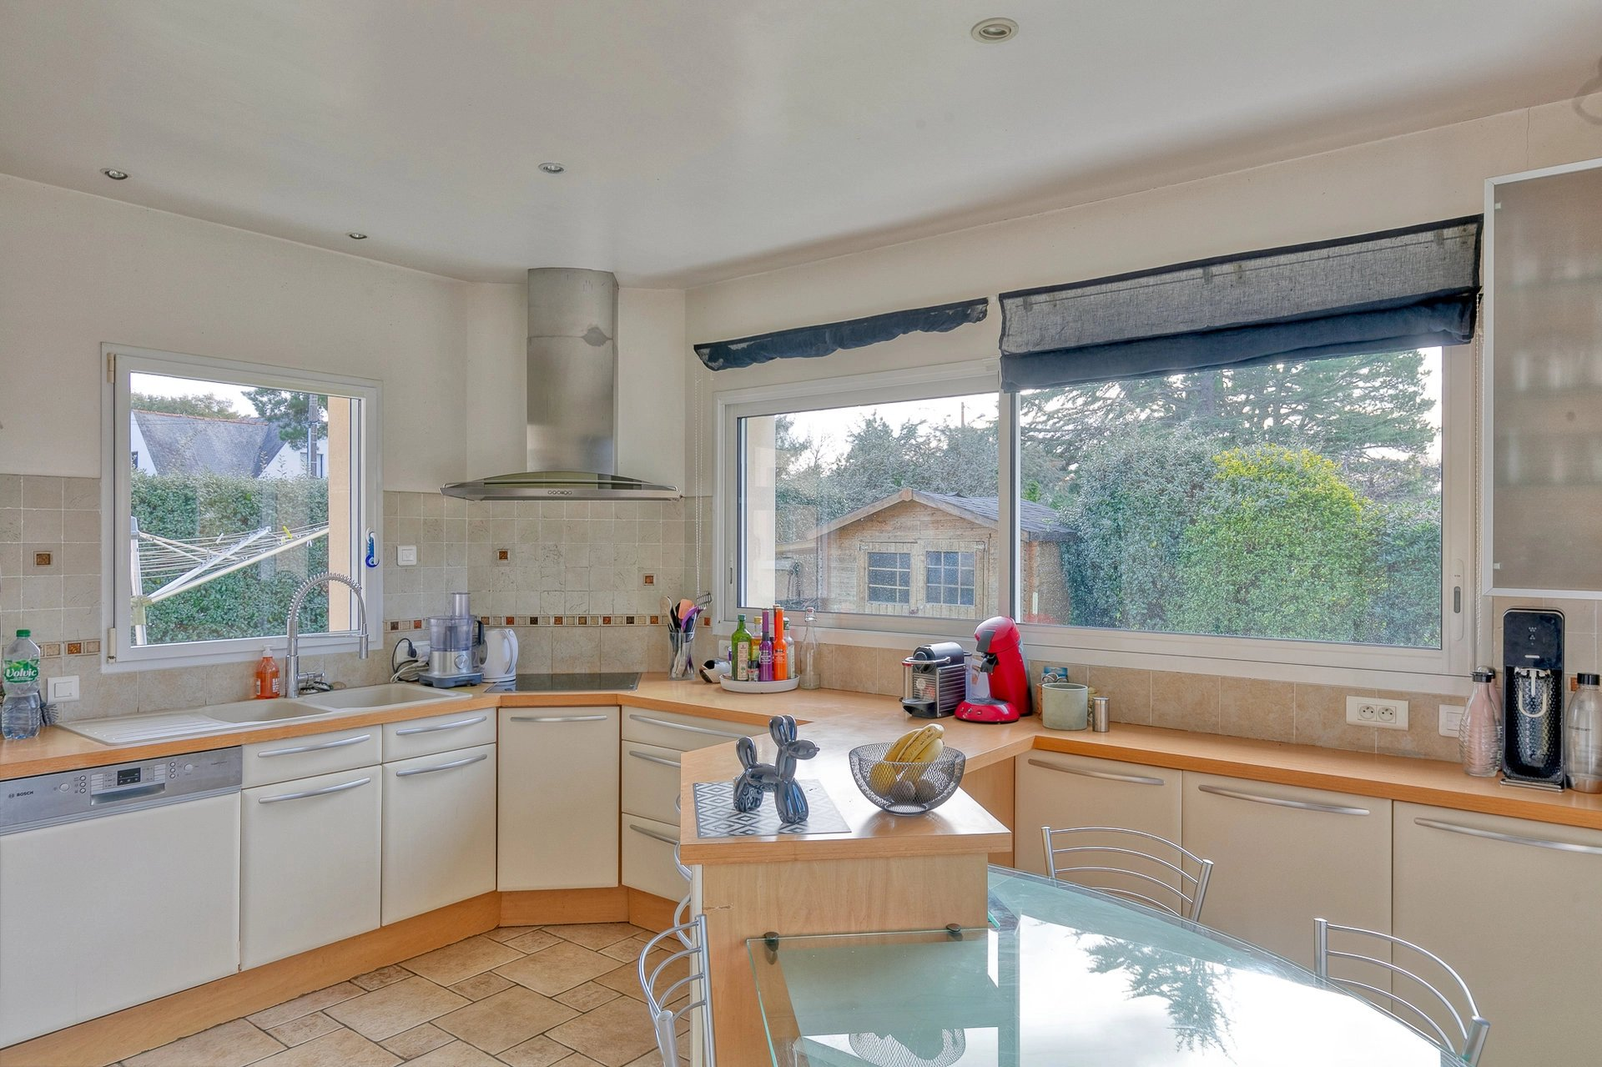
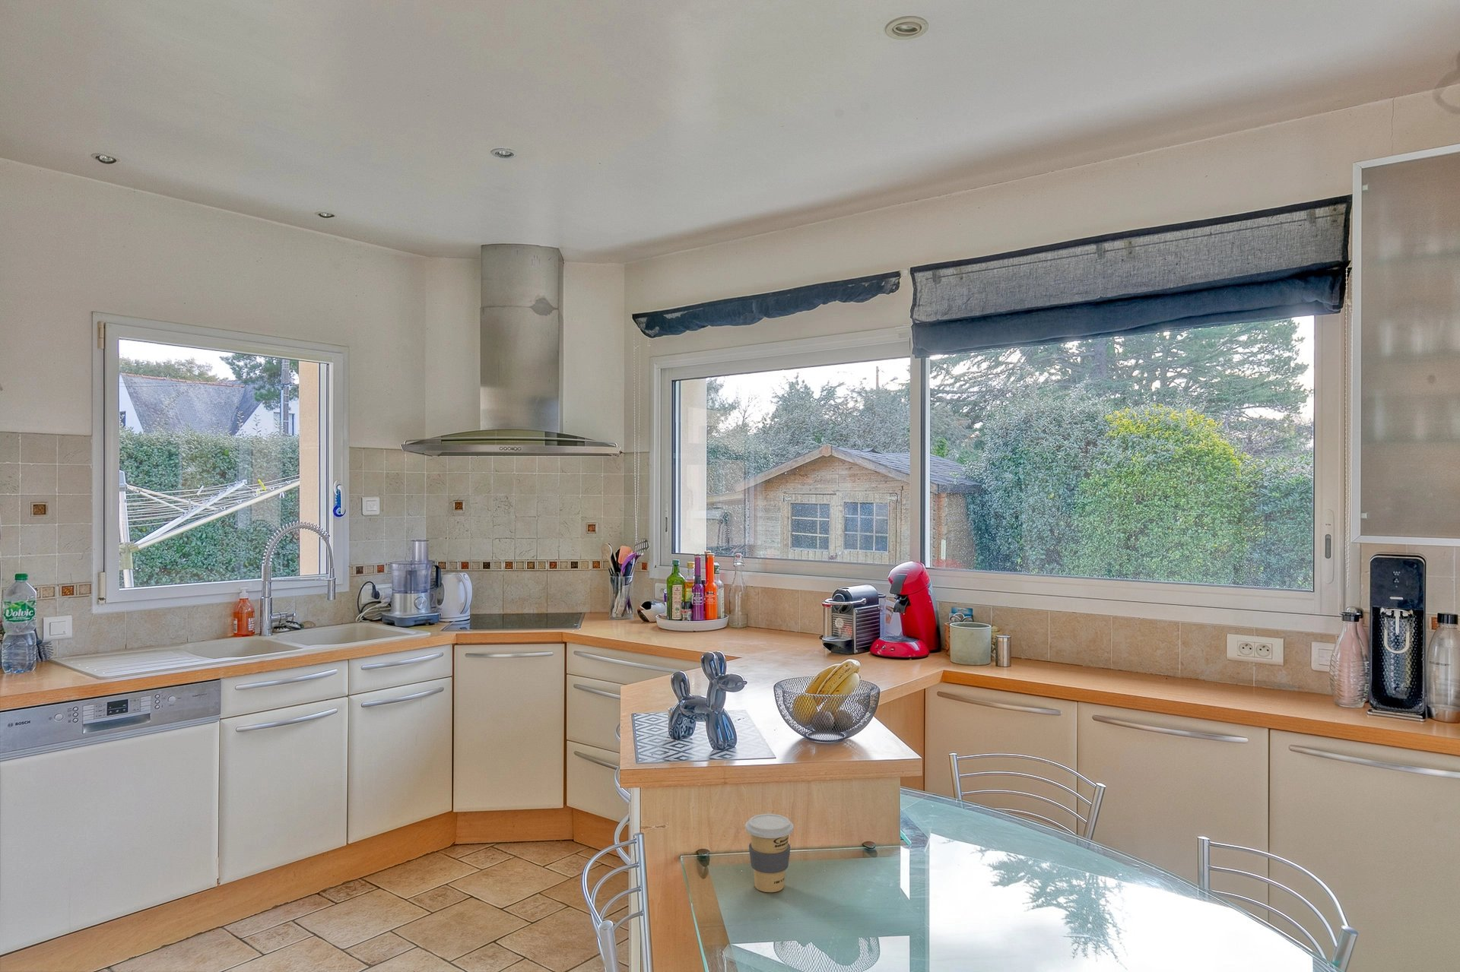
+ coffee cup [745,814,794,893]
